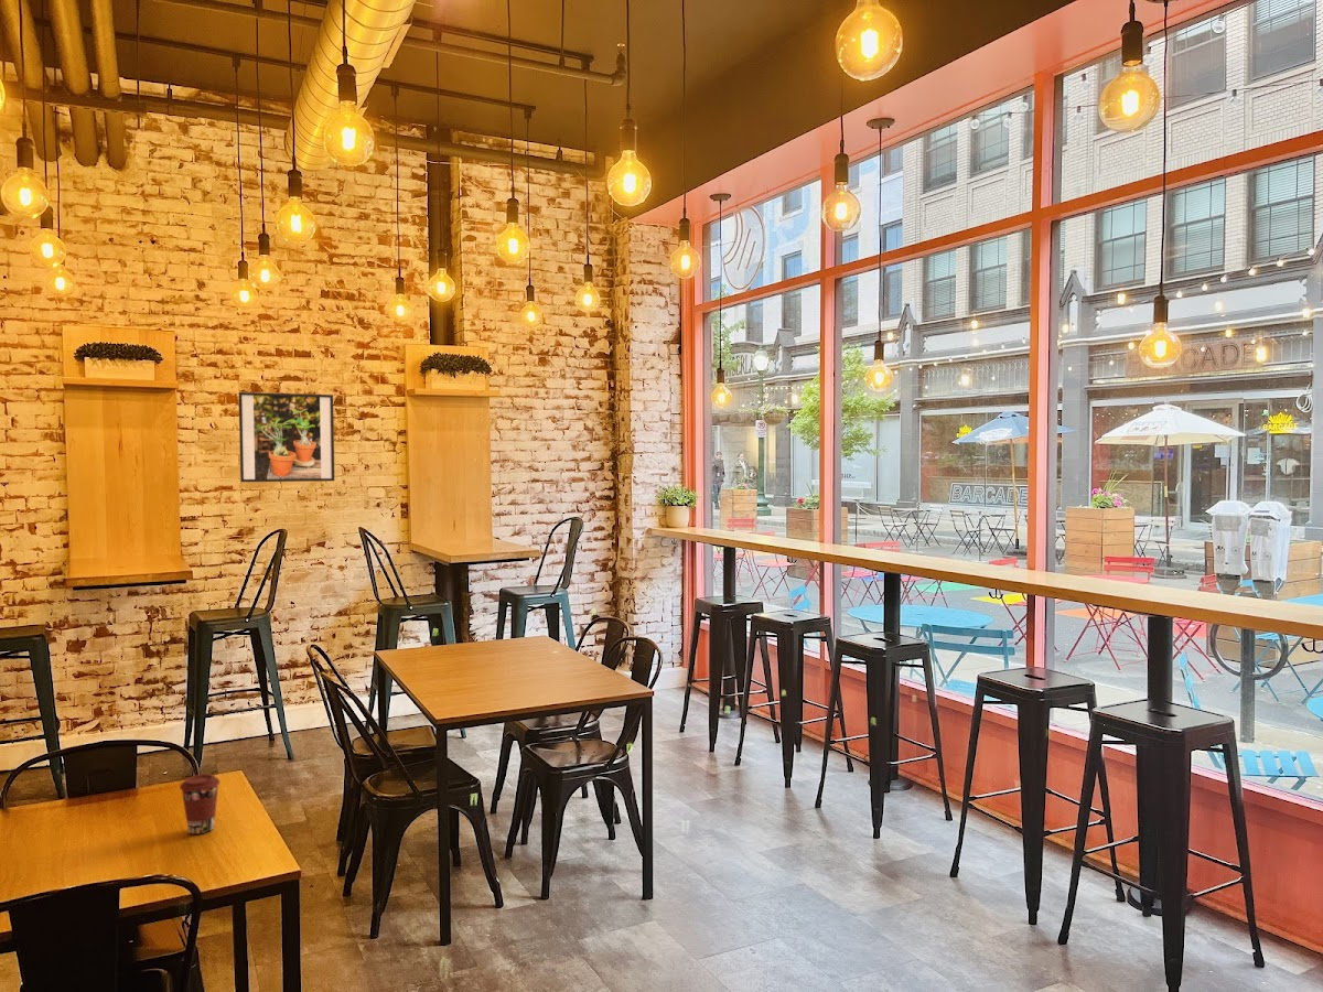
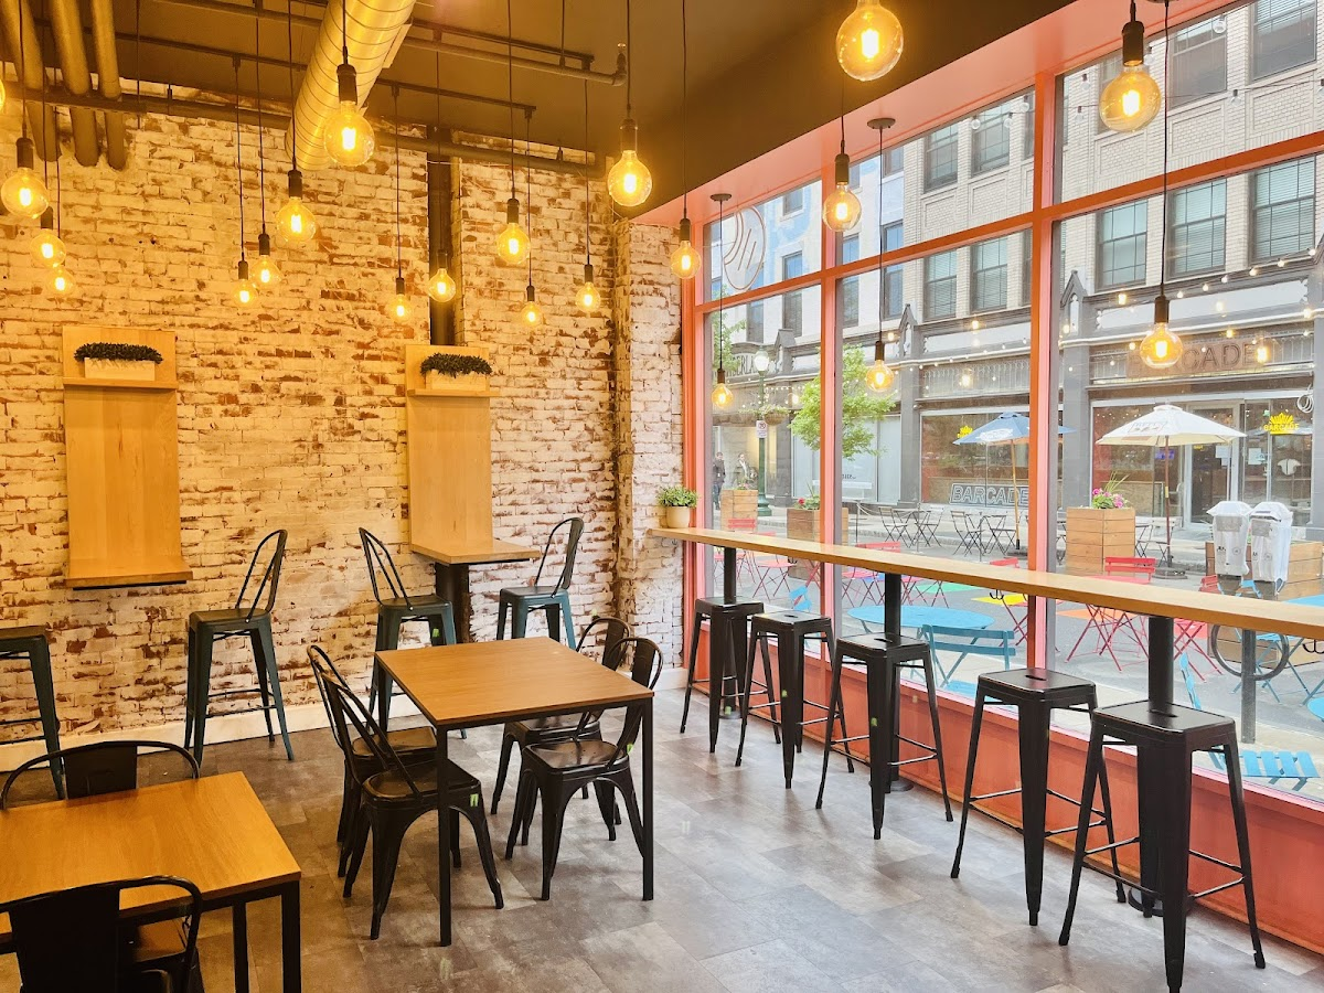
- coffee cup [179,773,222,835]
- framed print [238,391,335,483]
